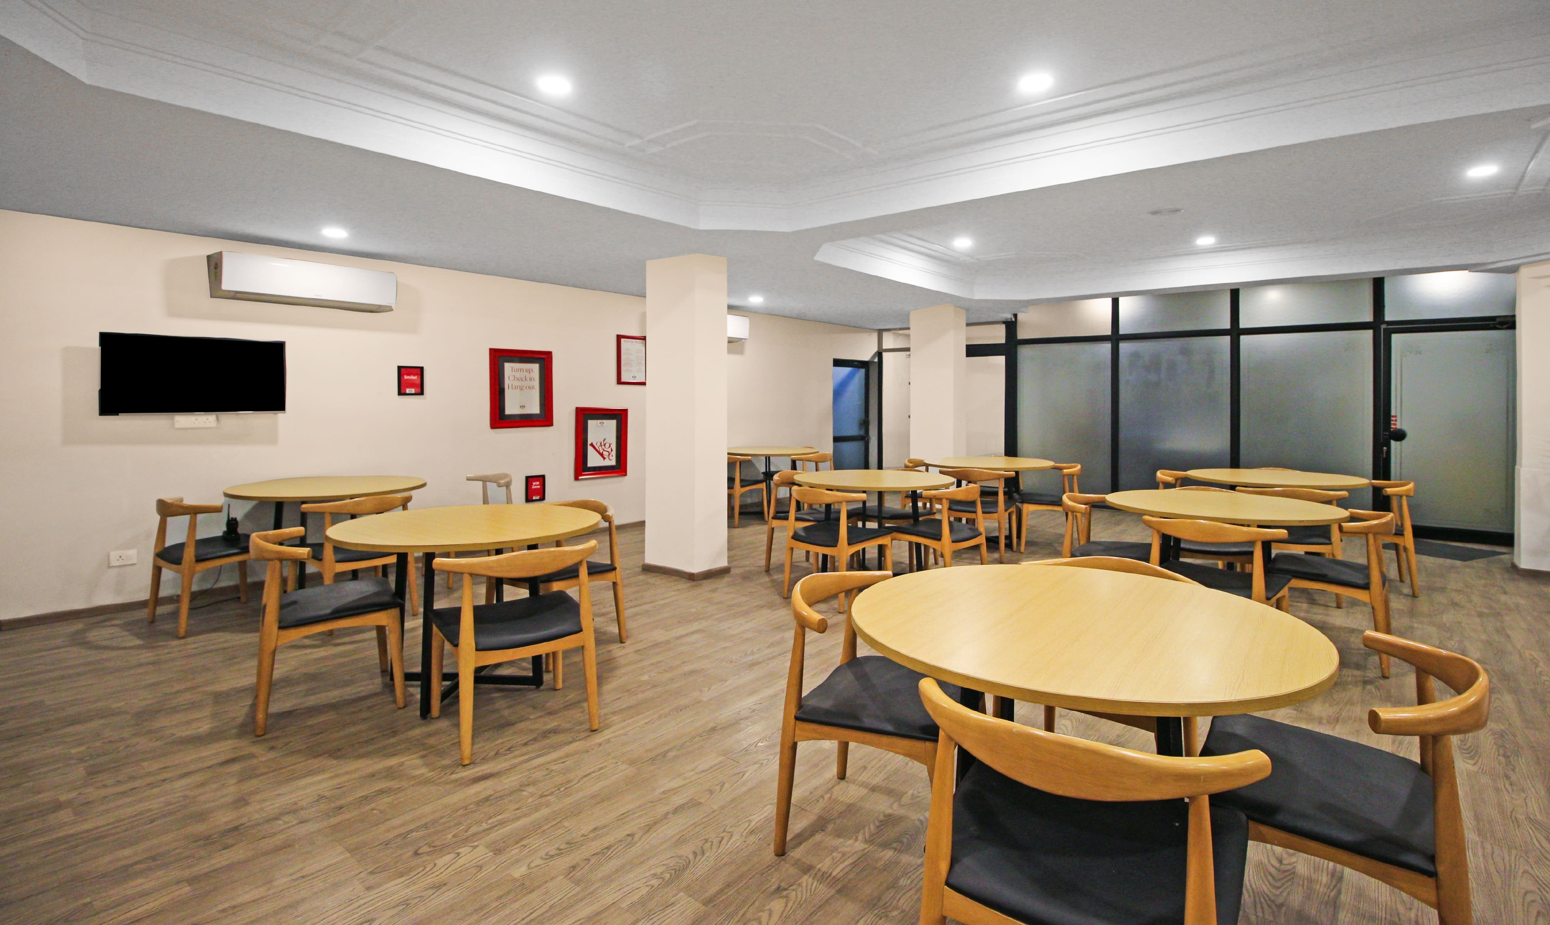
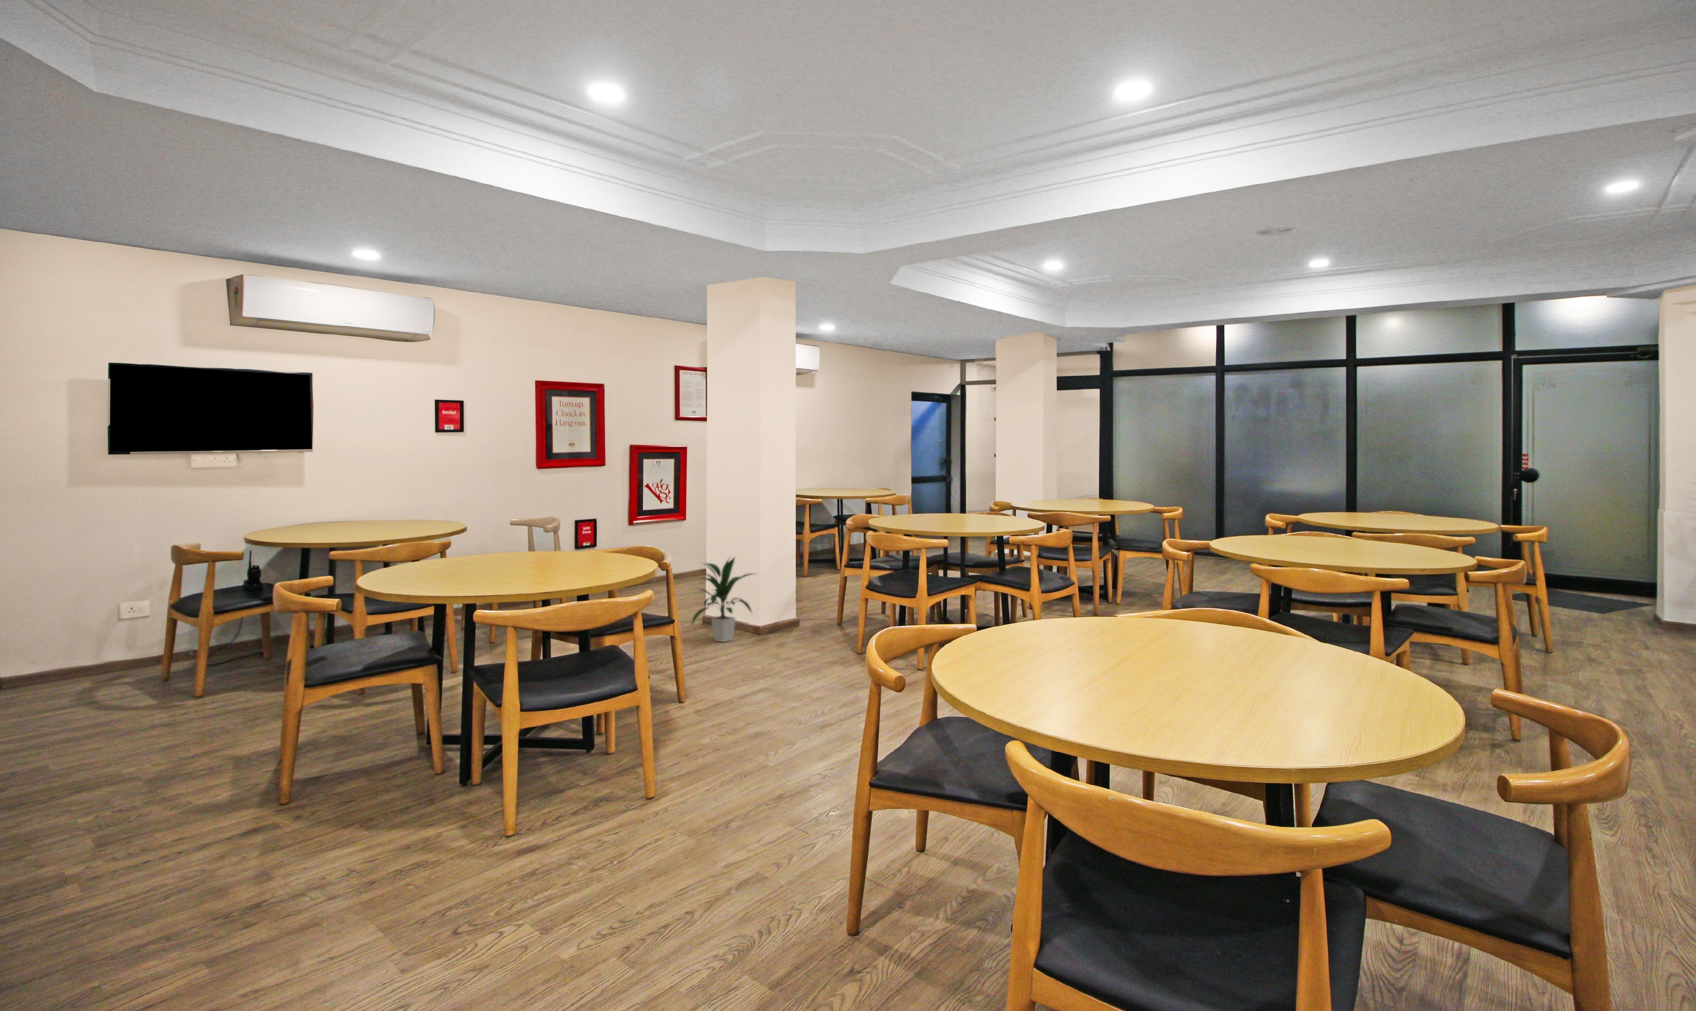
+ indoor plant [690,556,758,643]
